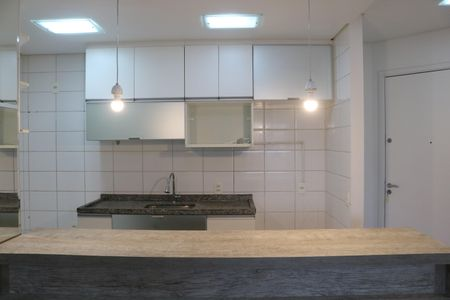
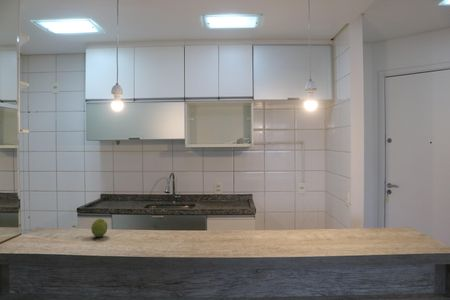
+ fruit [90,218,108,238]
